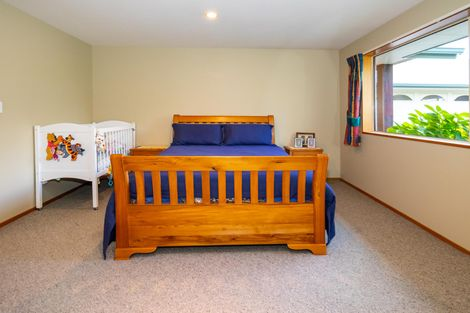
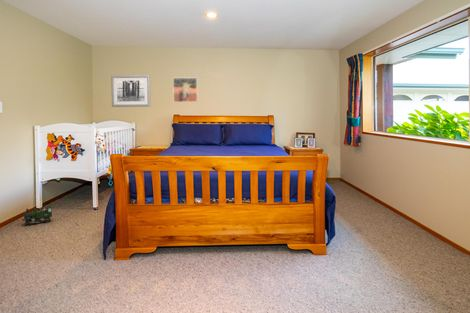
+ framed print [172,77,198,103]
+ wall art [110,74,151,108]
+ toy train [21,205,53,226]
